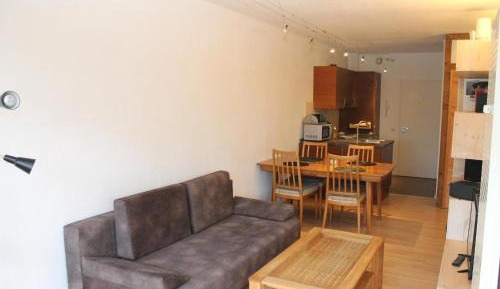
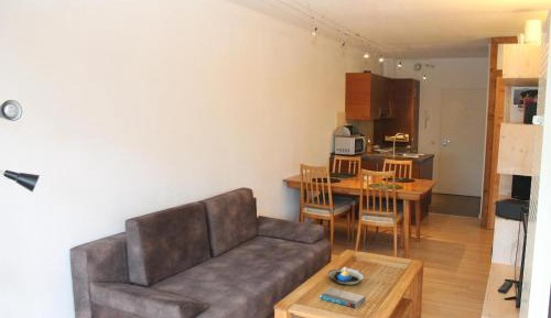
+ decorative bowl [327,265,365,286]
+ book [318,287,366,309]
